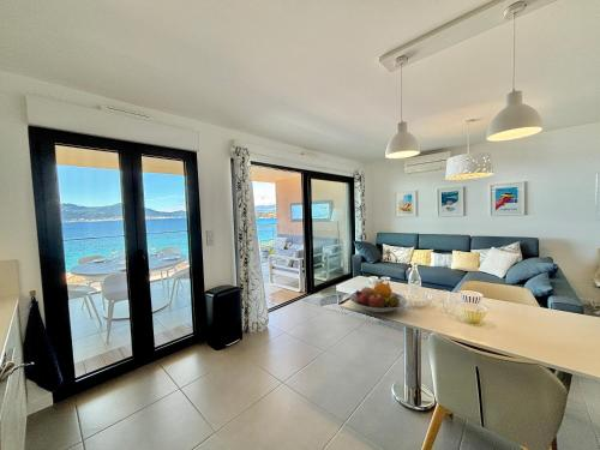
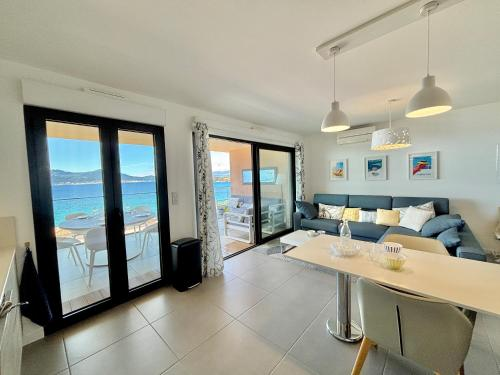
- fruit bowl [349,280,408,314]
